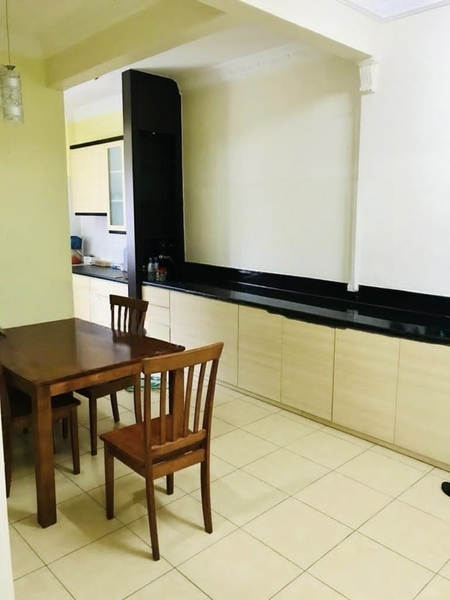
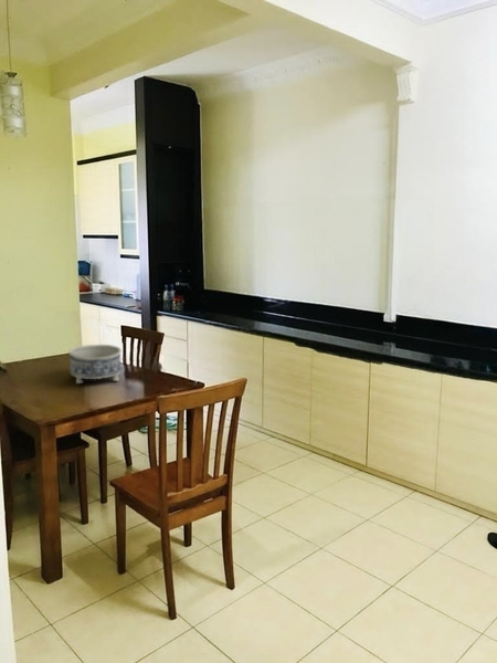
+ decorative bowl [67,344,123,385]
